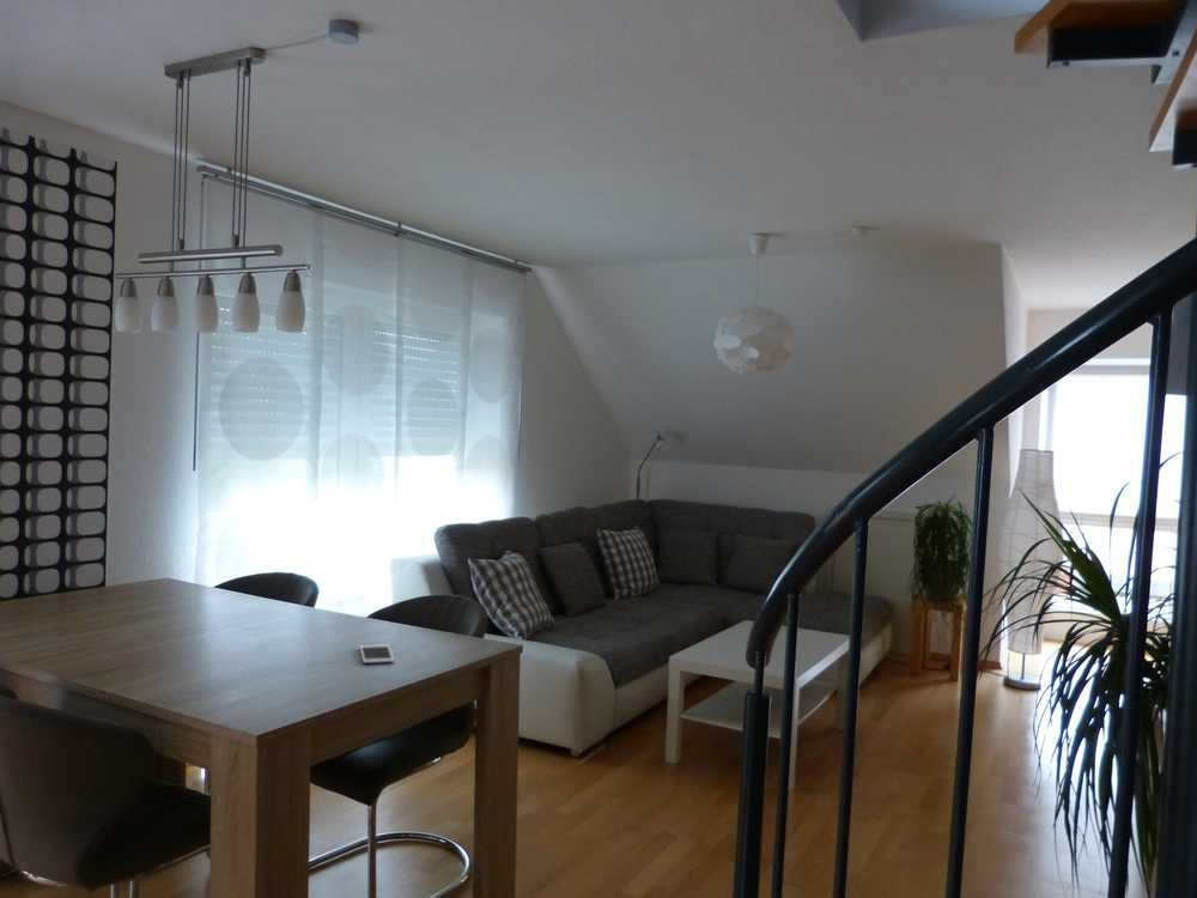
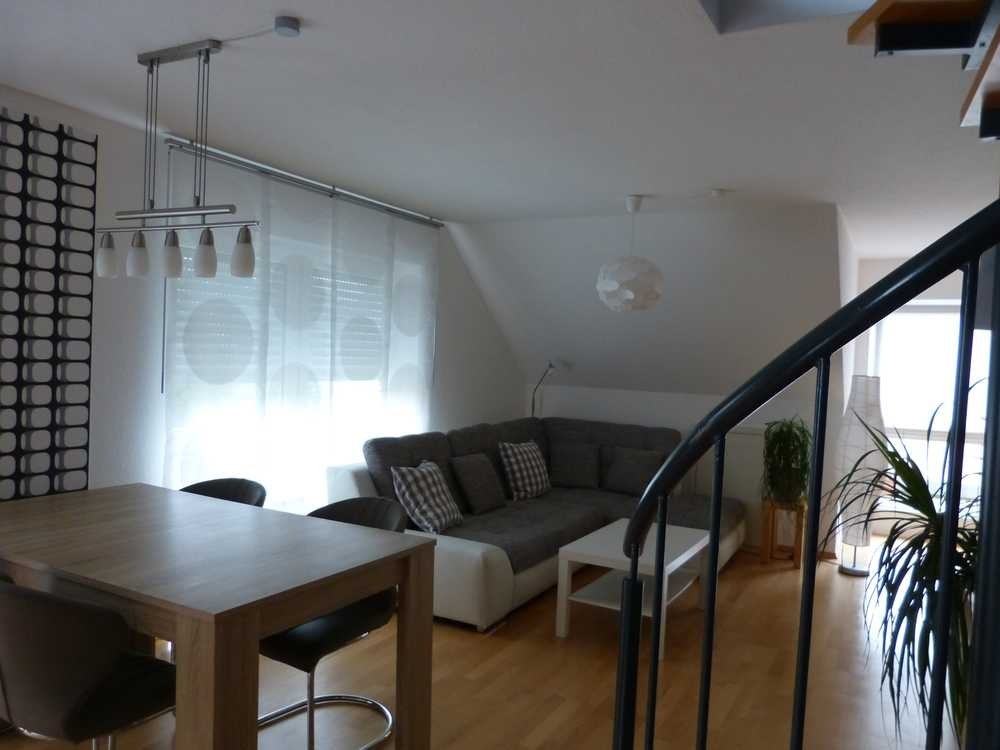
- cell phone [359,643,395,665]
